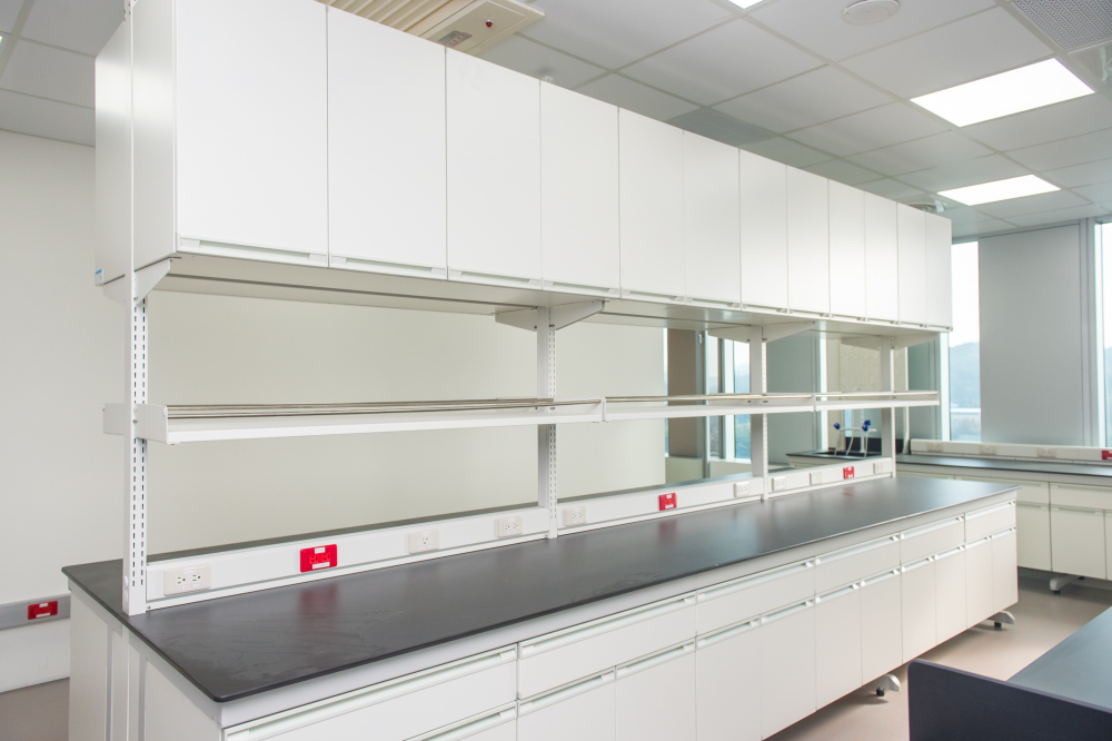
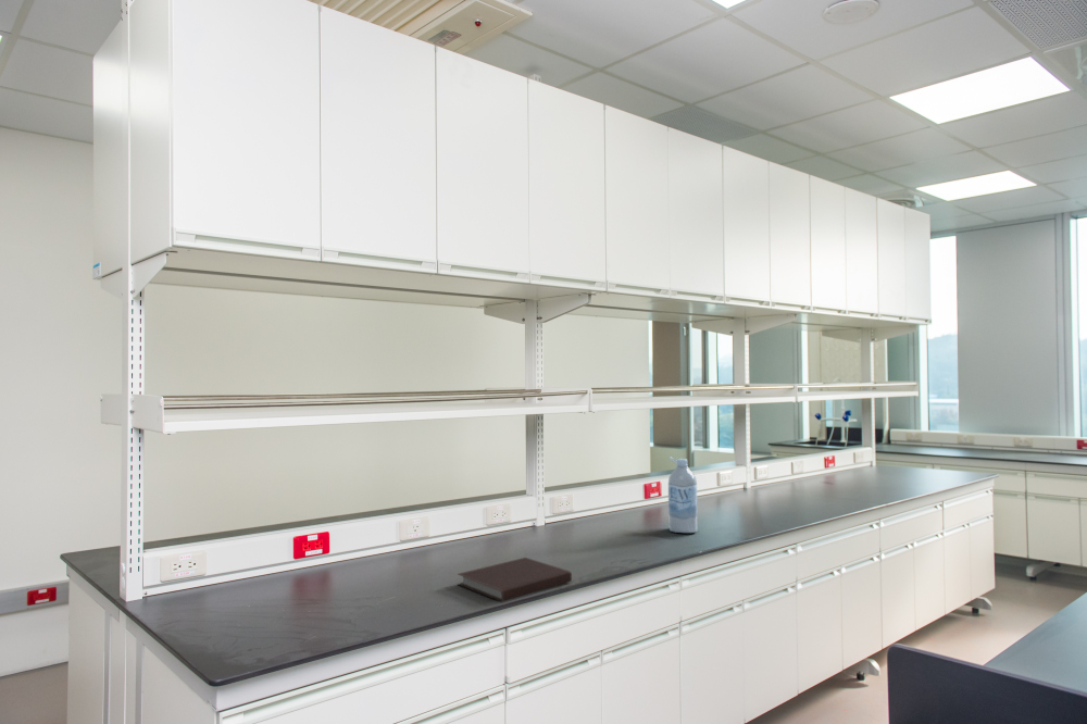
+ notebook [457,557,573,602]
+ water bottle [667,457,698,534]
